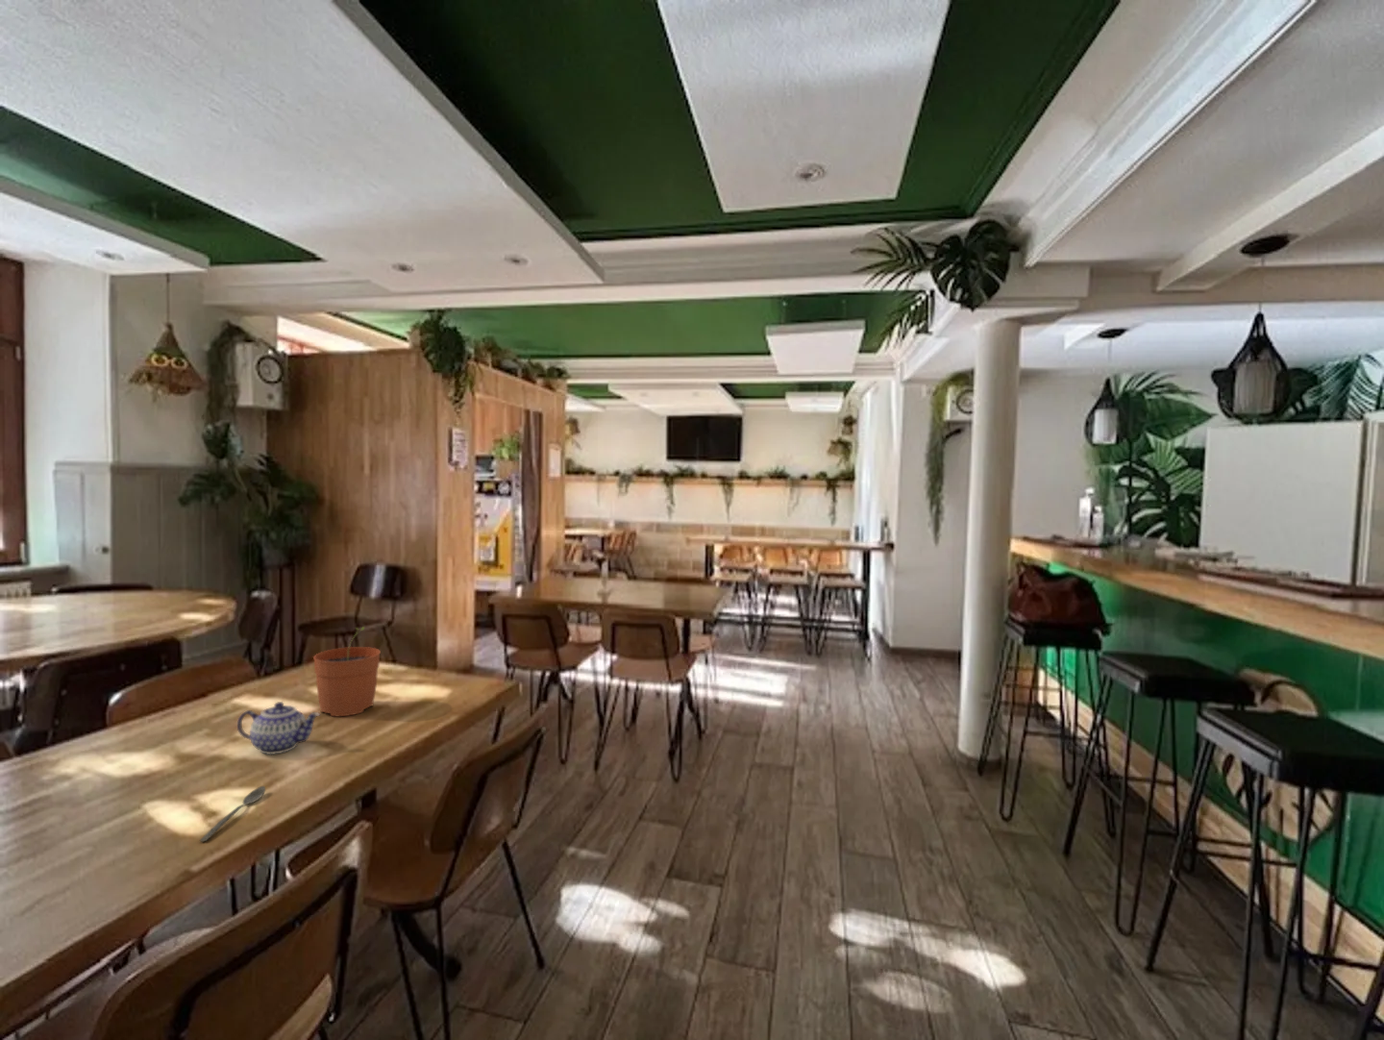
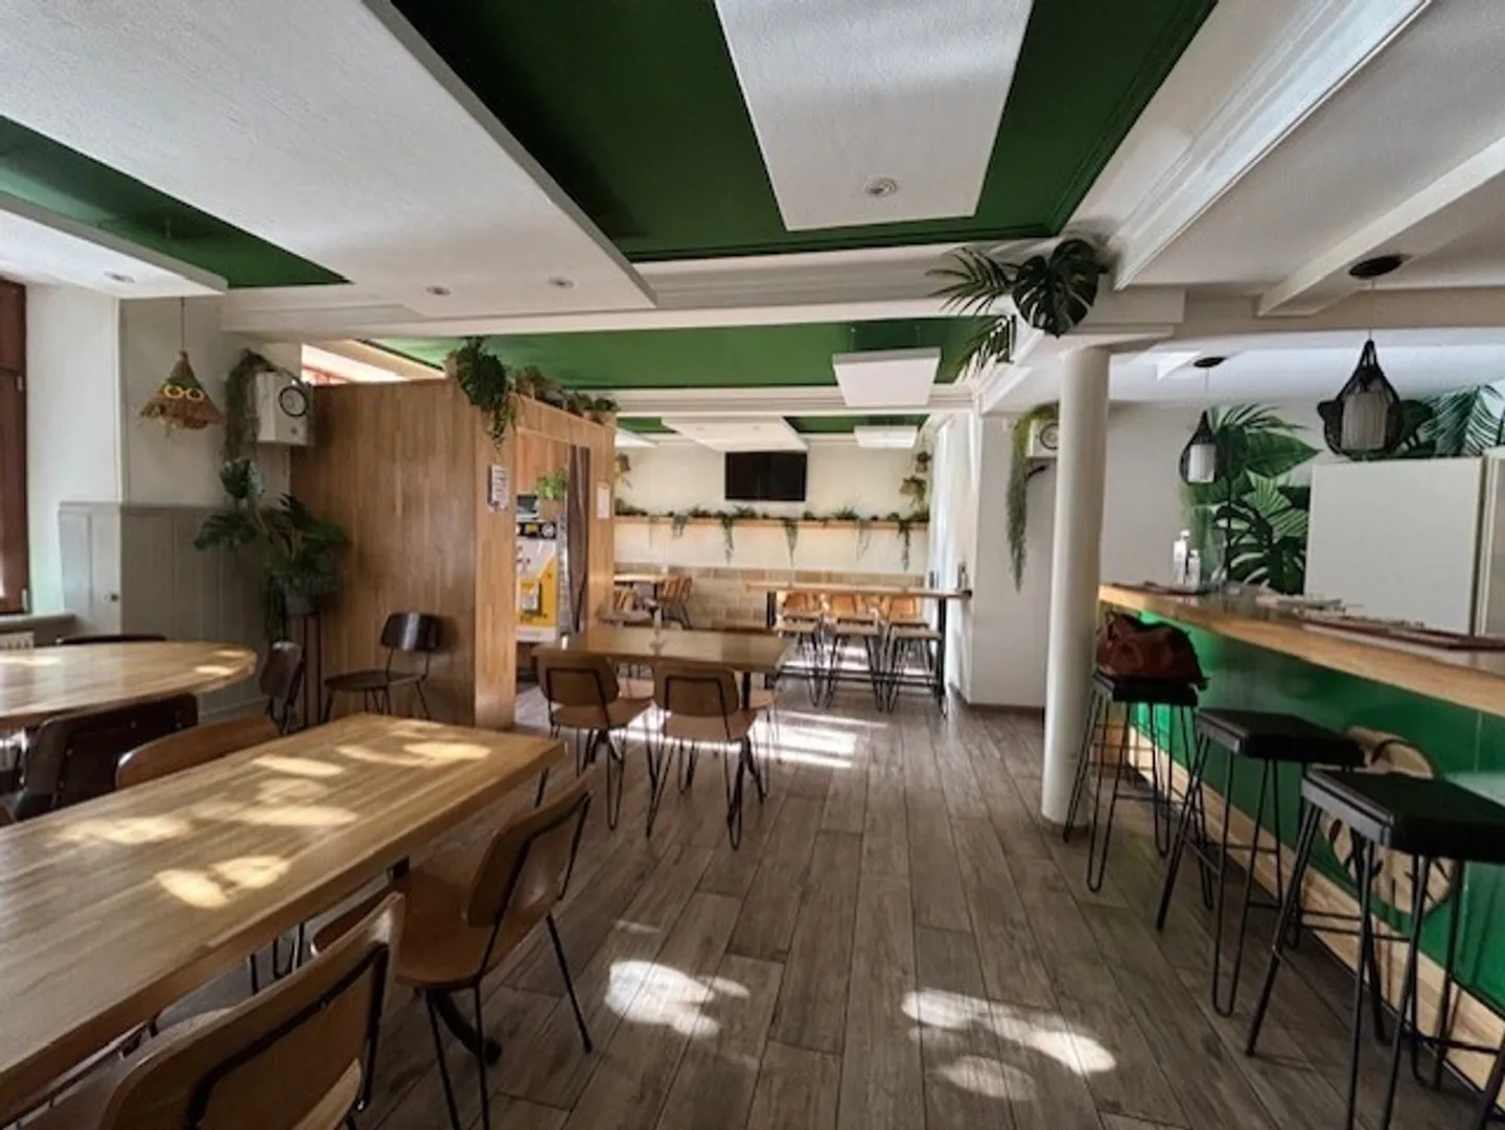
- spoon [199,785,267,843]
- plant pot [312,626,381,717]
- teapot [236,700,321,756]
